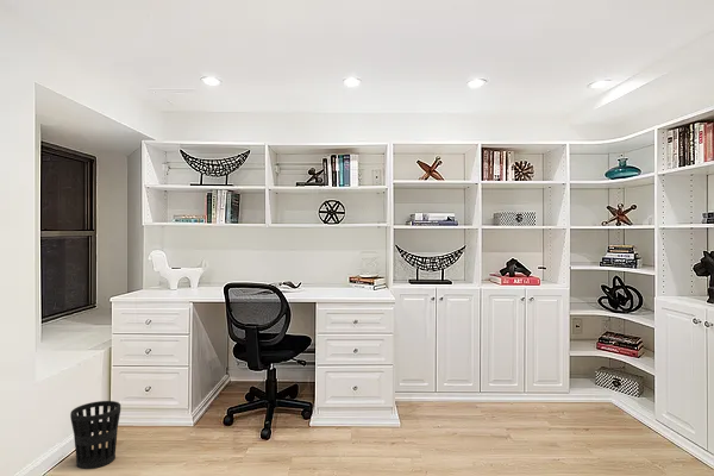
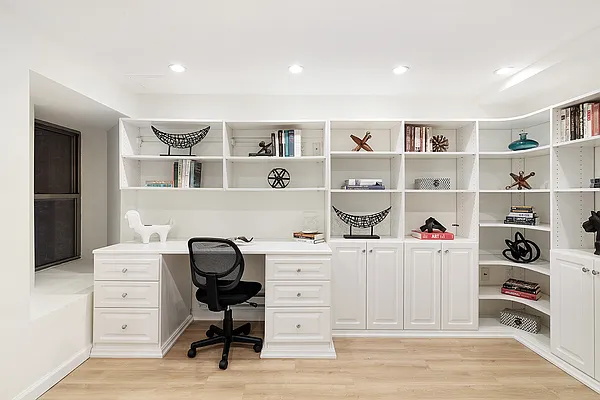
- wastebasket [69,400,121,470]
